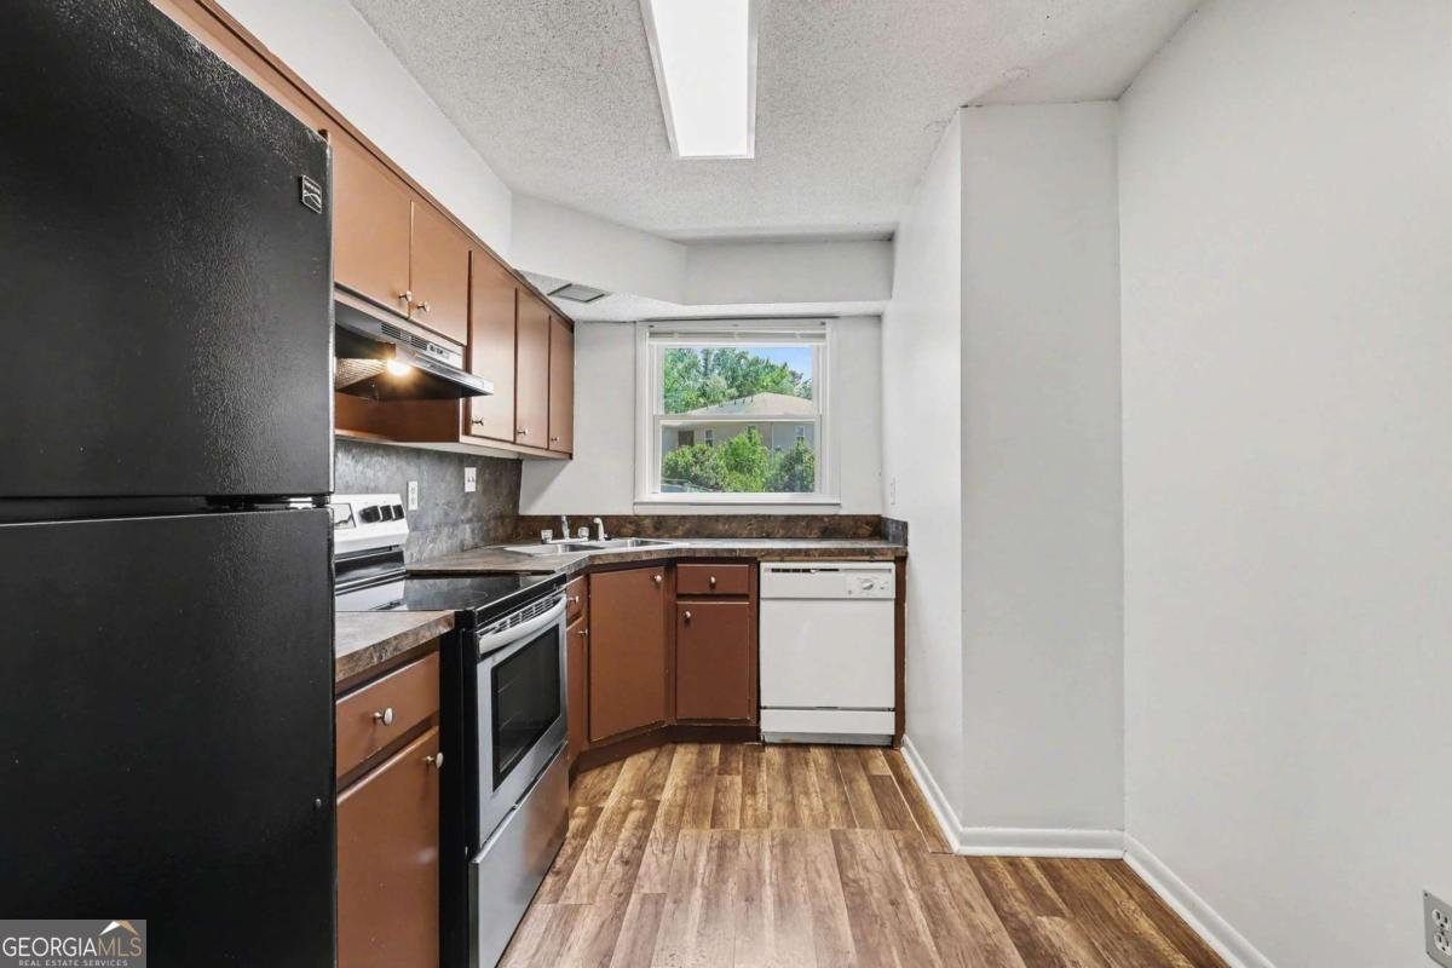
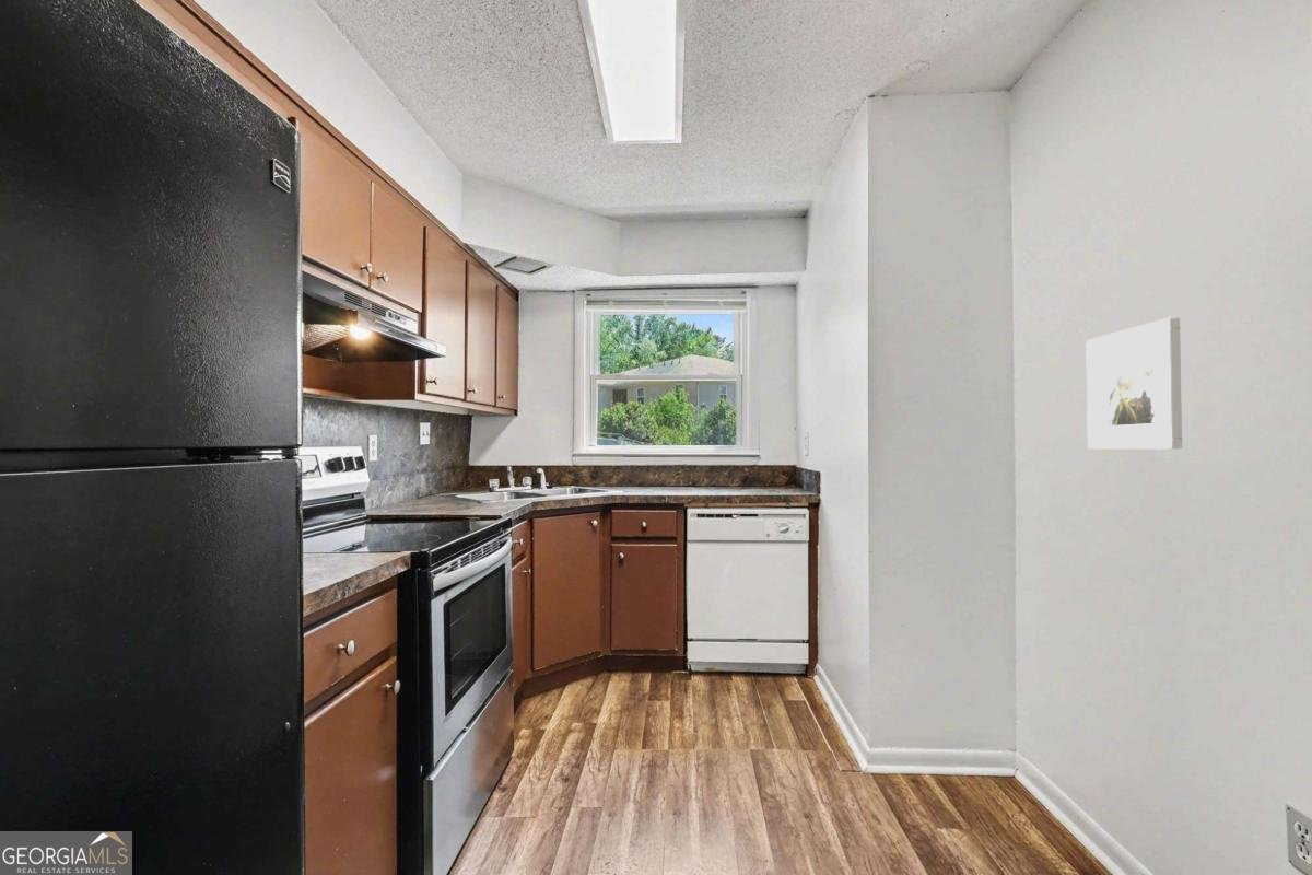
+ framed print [1085,316,1183,450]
